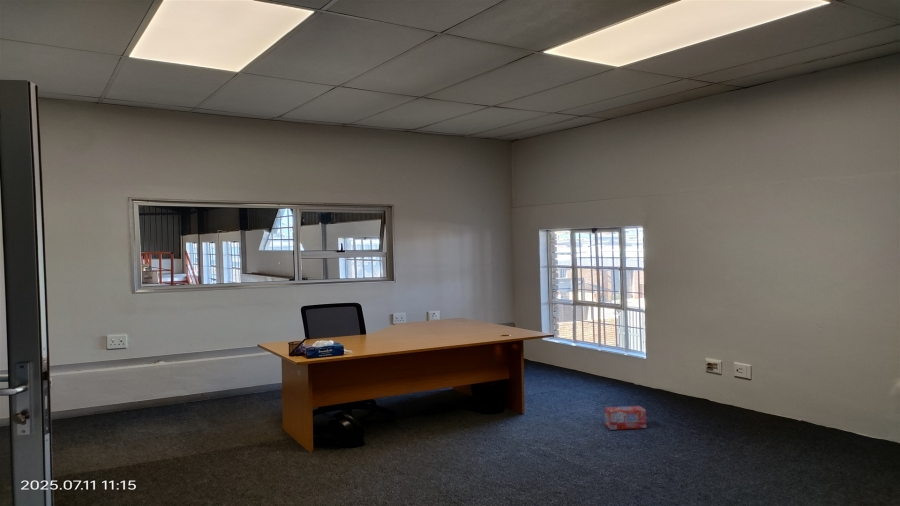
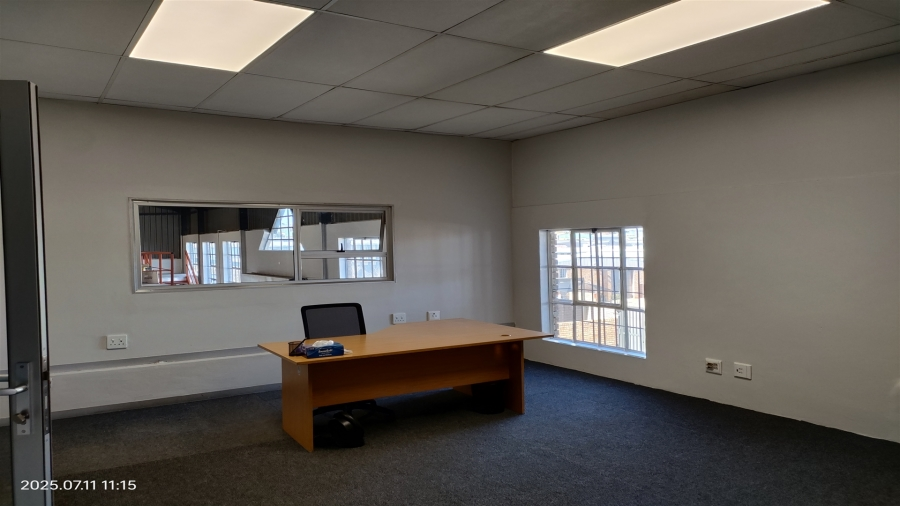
- box [603,405,647,431]
